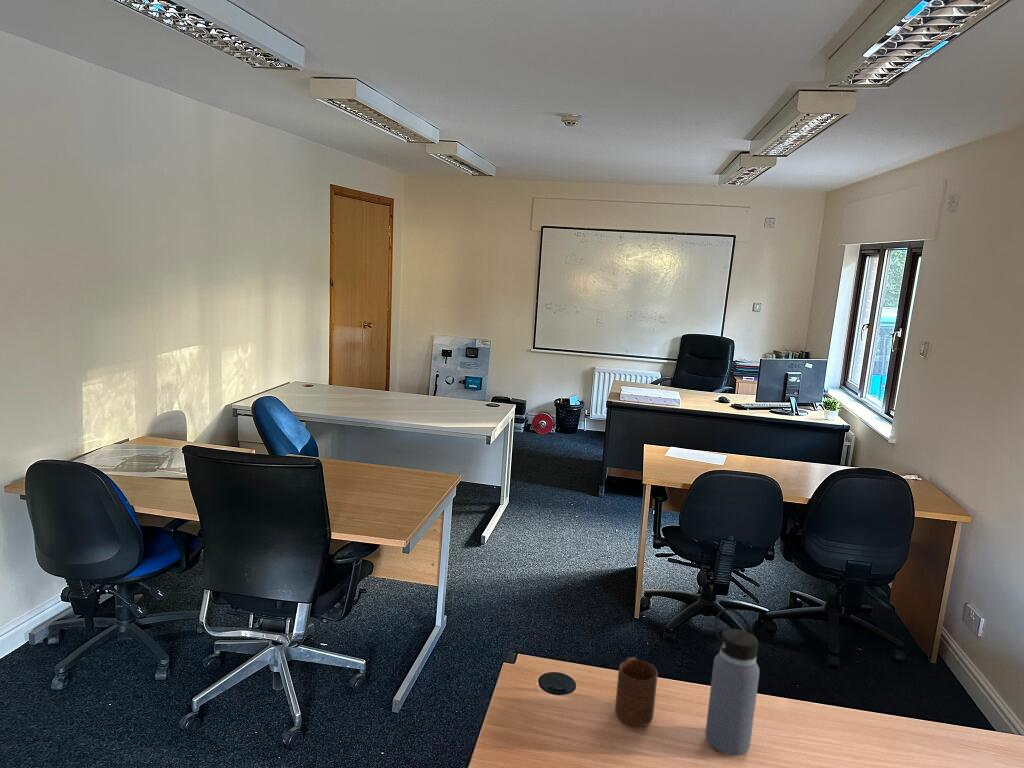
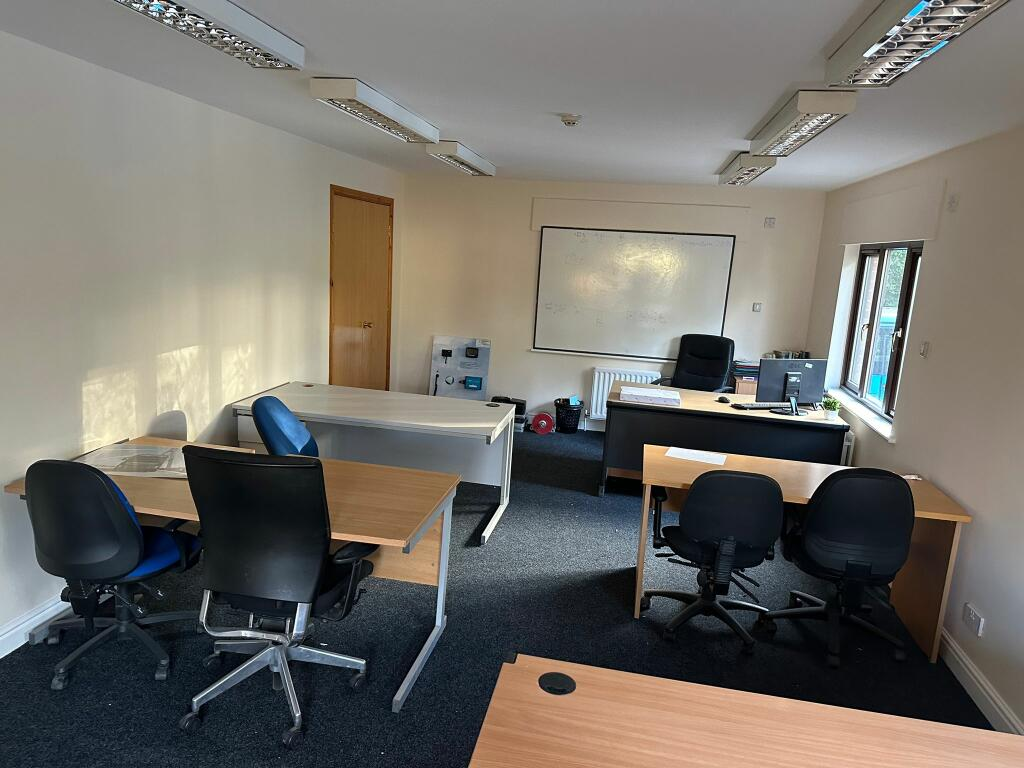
- water bottle [704,607,760,756]
- cup [614,657,659,727]
